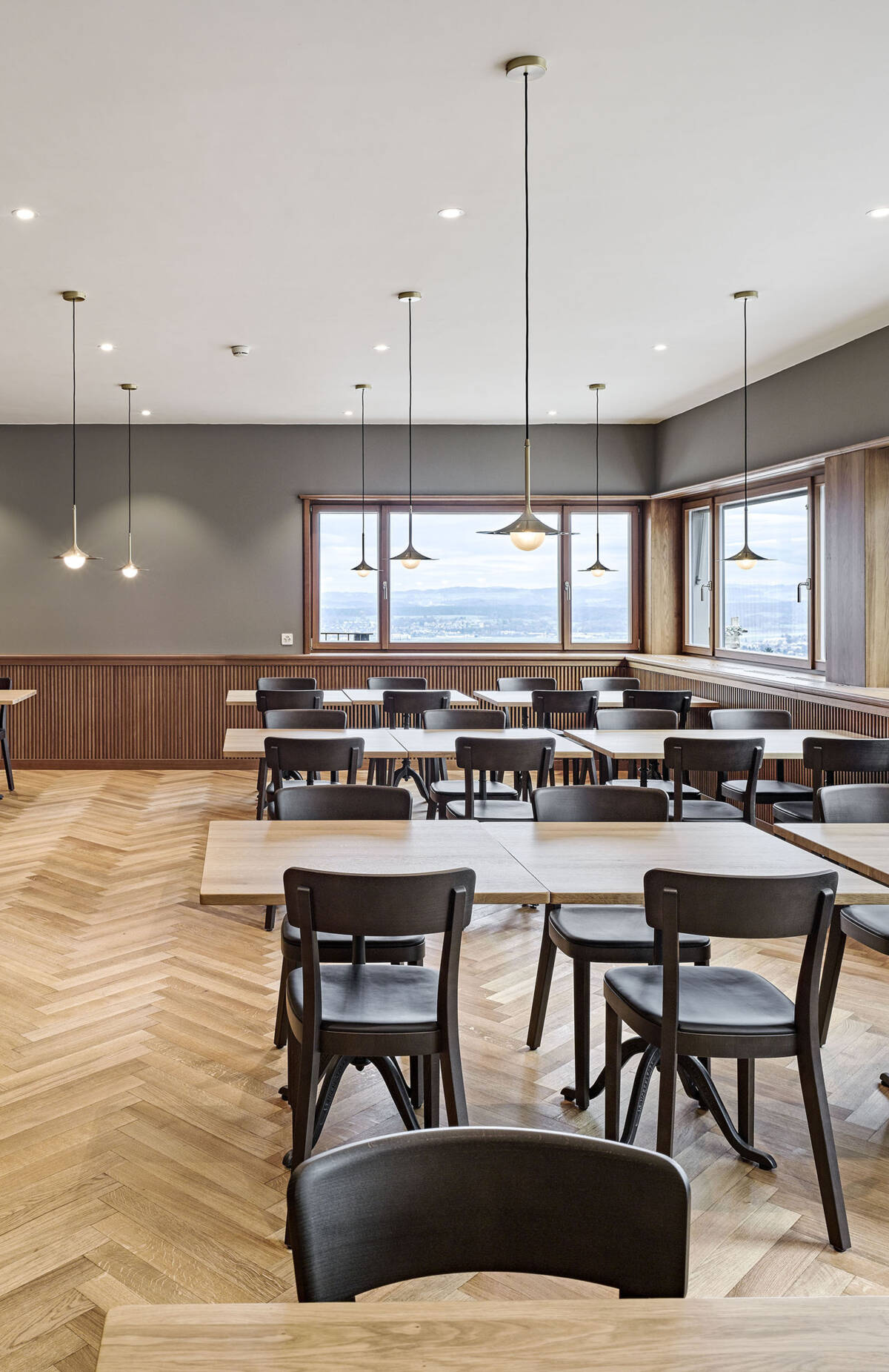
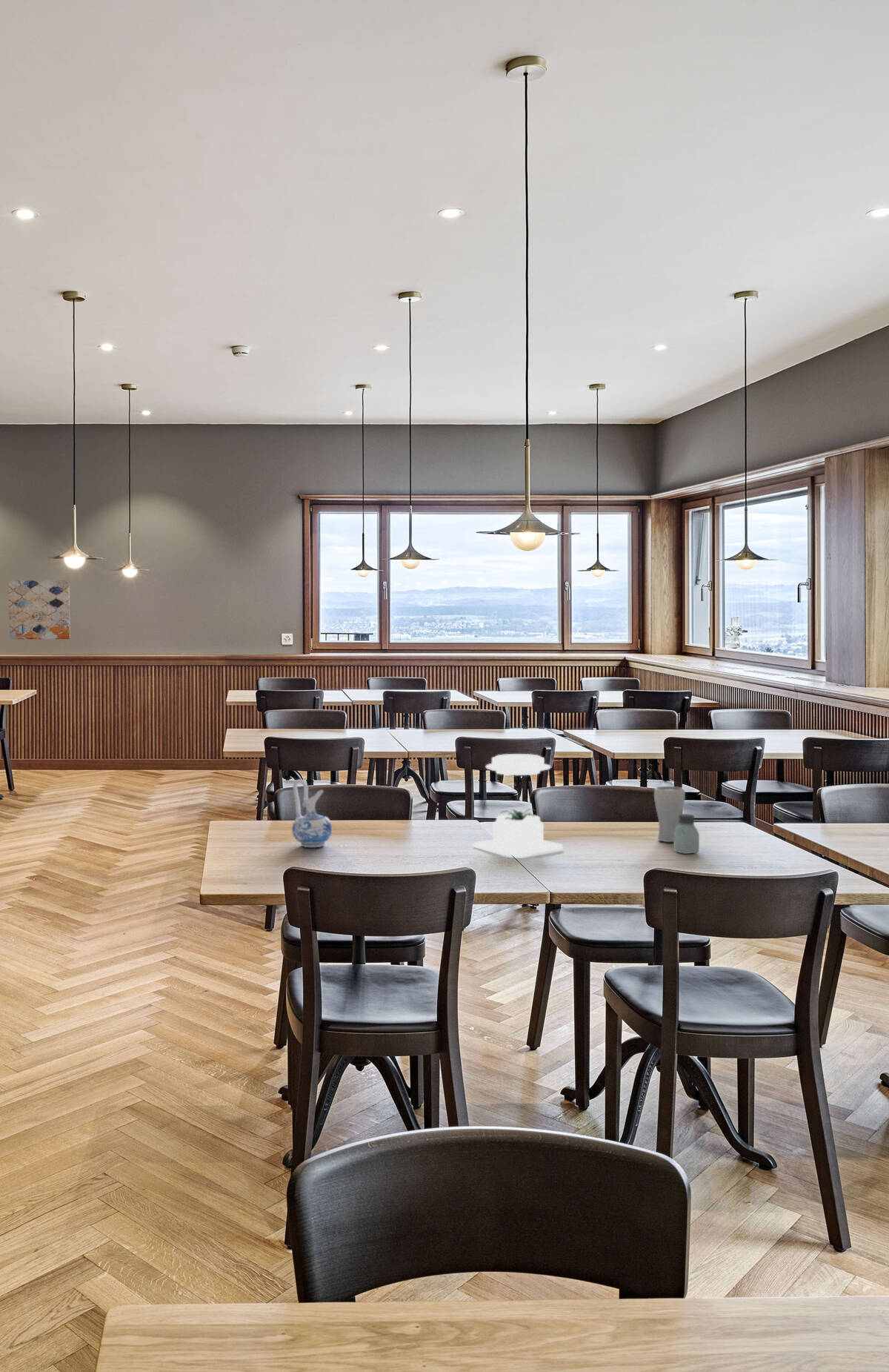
+ saltshaker [673,813,700,855]
+ plant pot [473,753,564,857]
+ drinking glass [653,786,686,843]
+ ceramic pitcher [291,778,333,848]
+ wall art [8,580,71,640]
